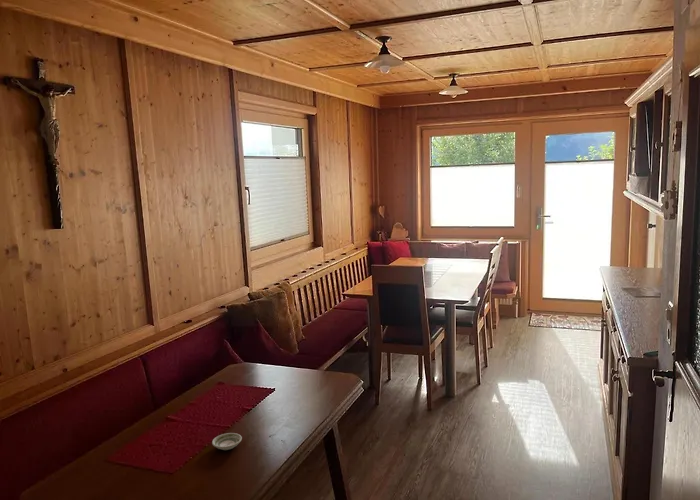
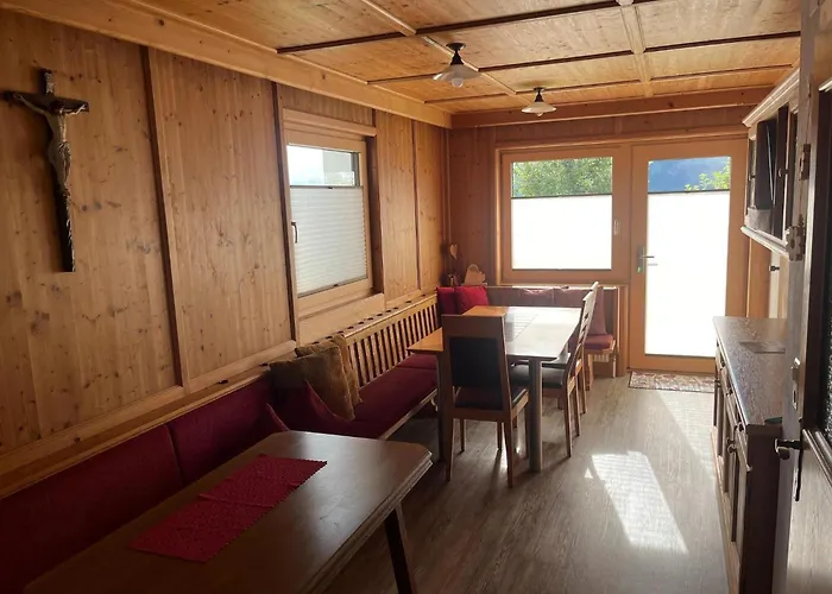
- saucer [211,432,243,451]
